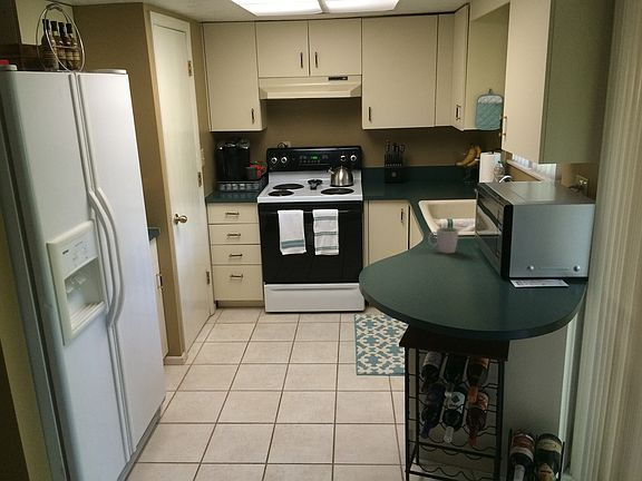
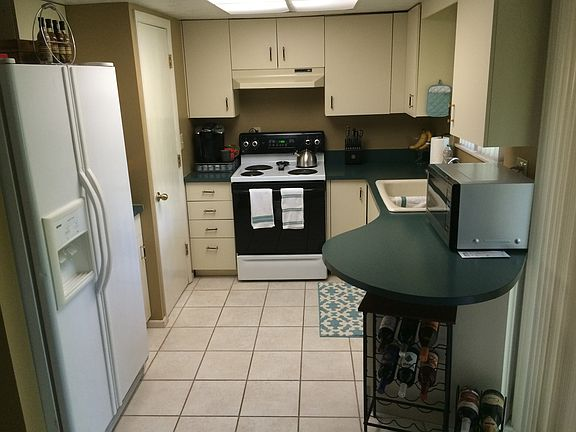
- mug [427,226,459,254]
